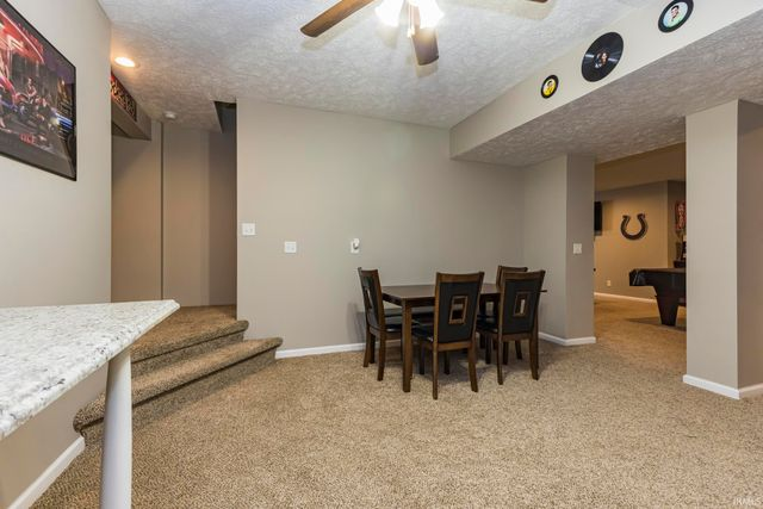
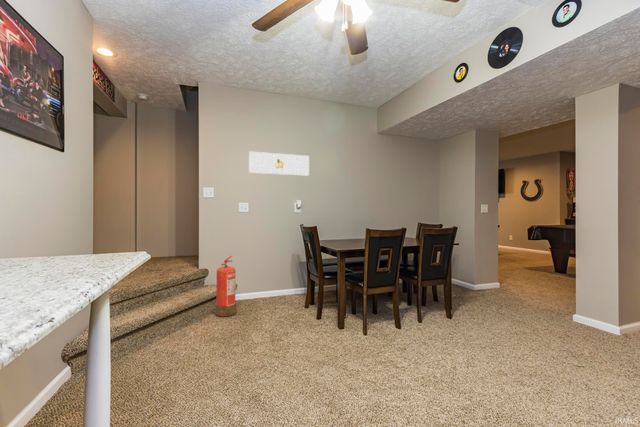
+ fire extinguisher [215,255,237,318]
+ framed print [248,151,310,177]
